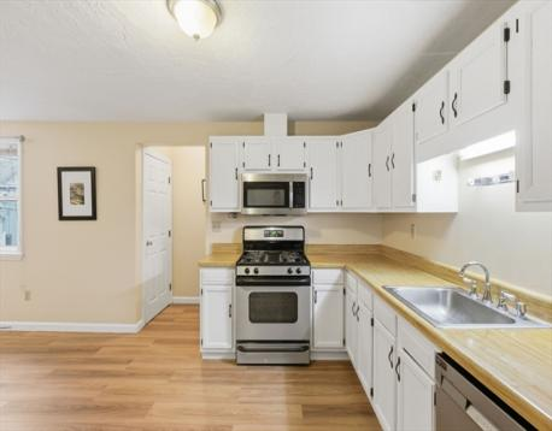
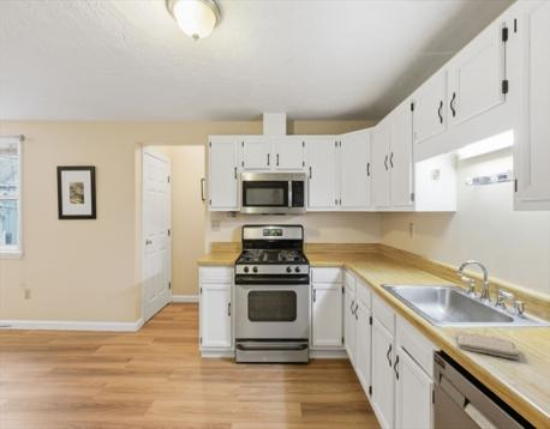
+ washcloth [455,331,521,361]
